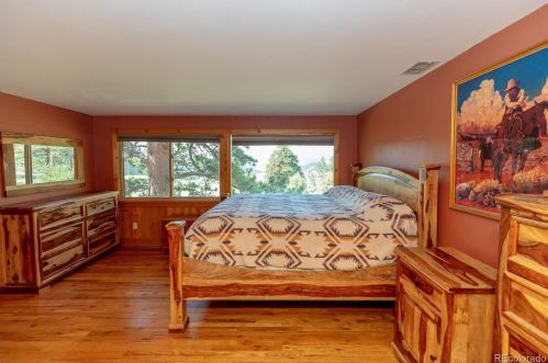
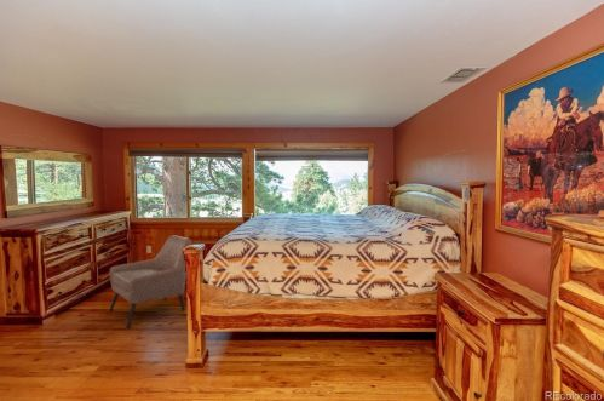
+ armchair [108,235,192,330]
